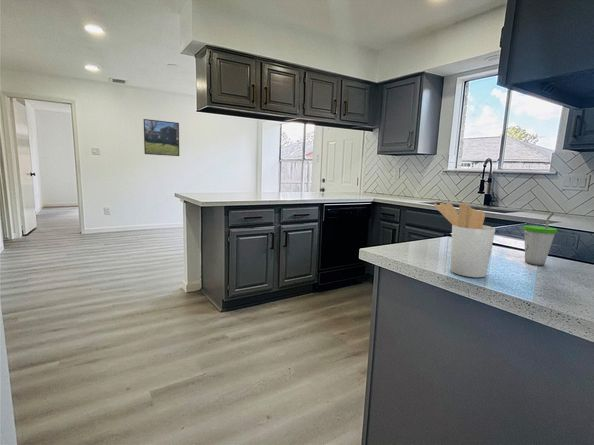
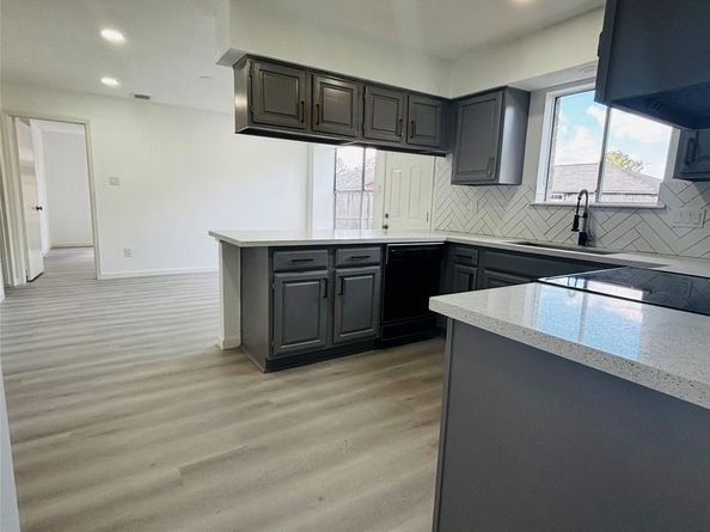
- utensil holder [433,202,496,278]
- cup [522,212,558,266]
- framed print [143,118,180,157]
